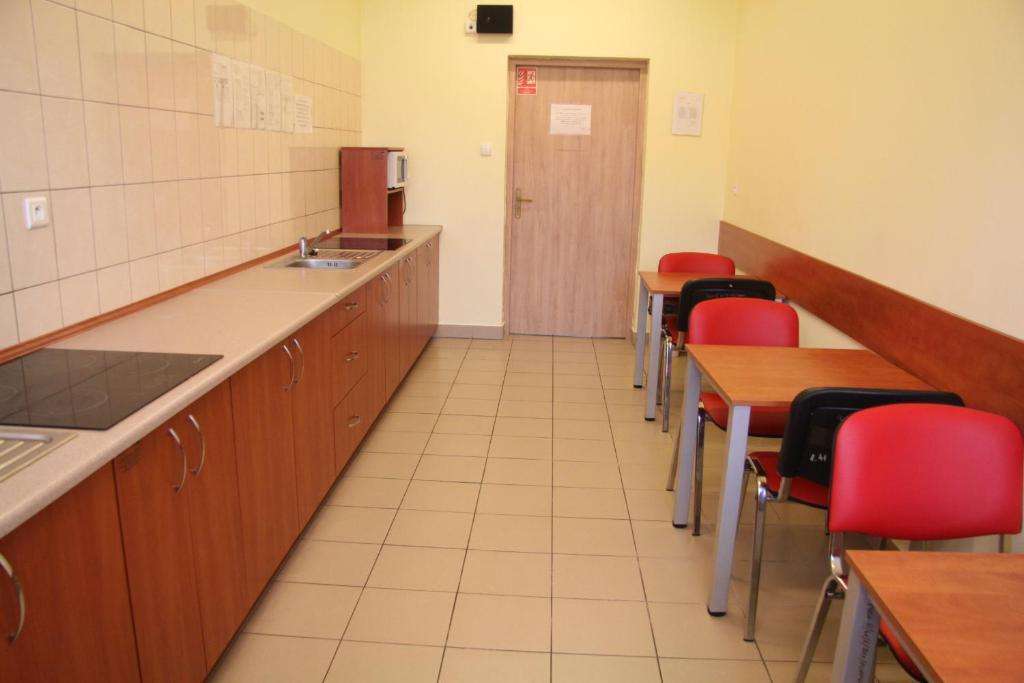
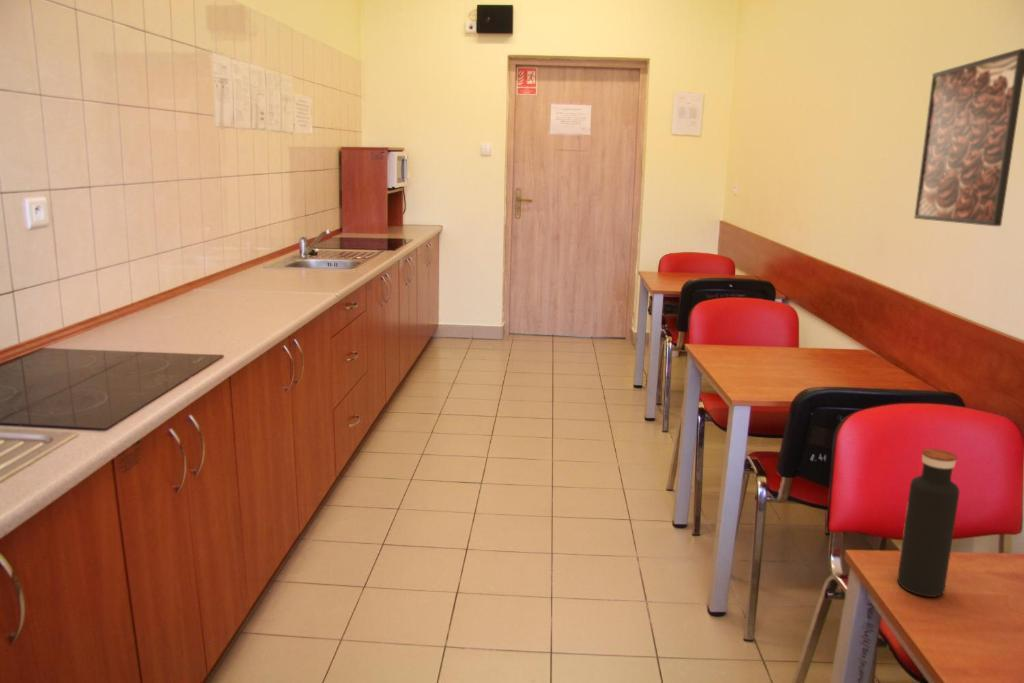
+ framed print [913,47,1024,227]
+ water bottle [896,448,960,598]
